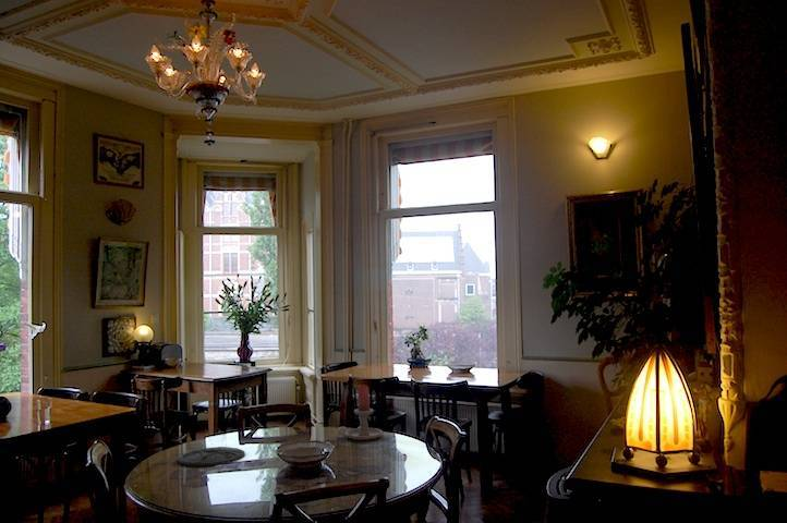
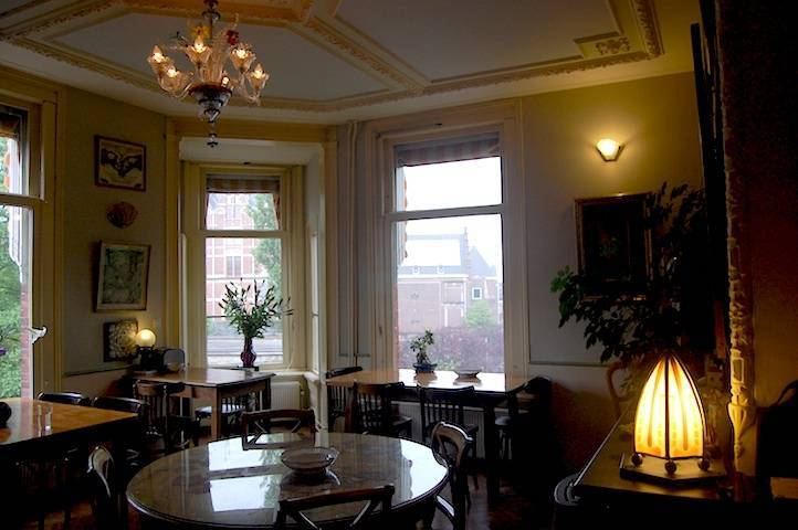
- plate [177,446,246,467]
- candle holder [335,384,384,441]
